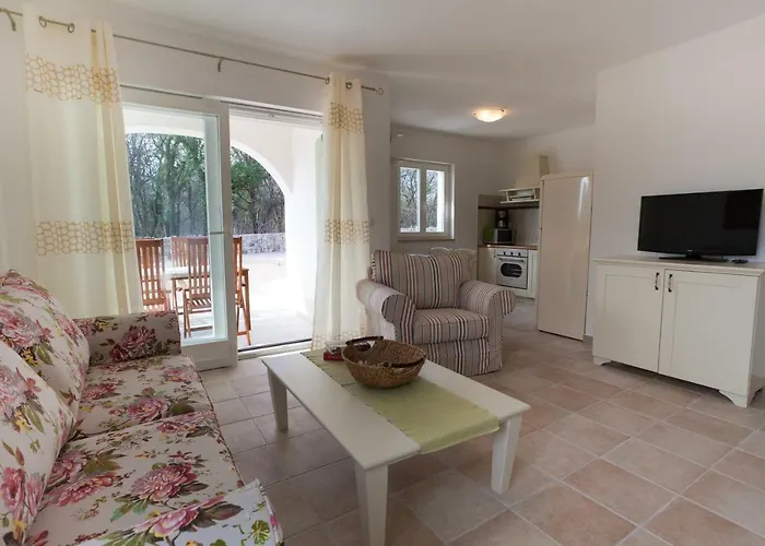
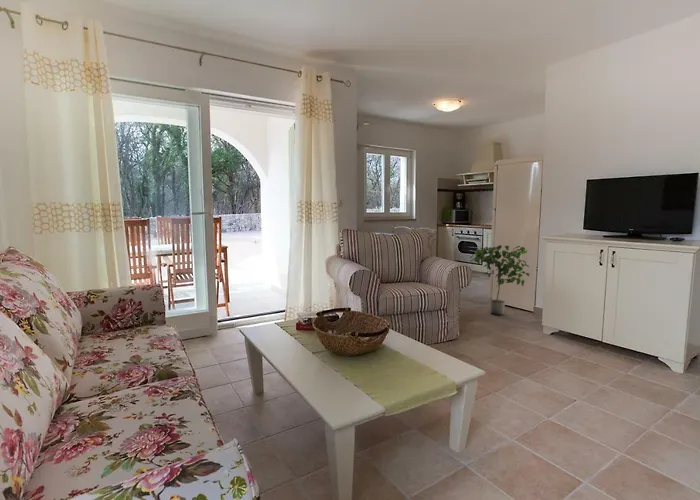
+ potted plant [468,244,530,316]
